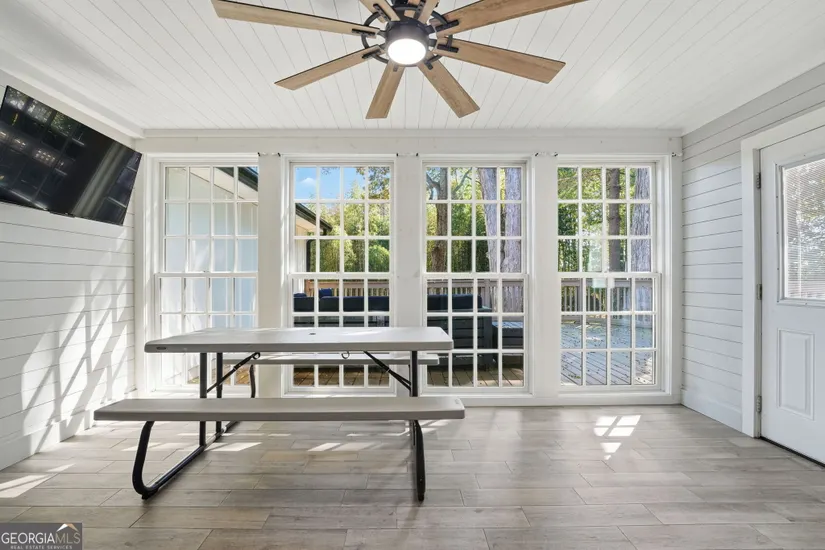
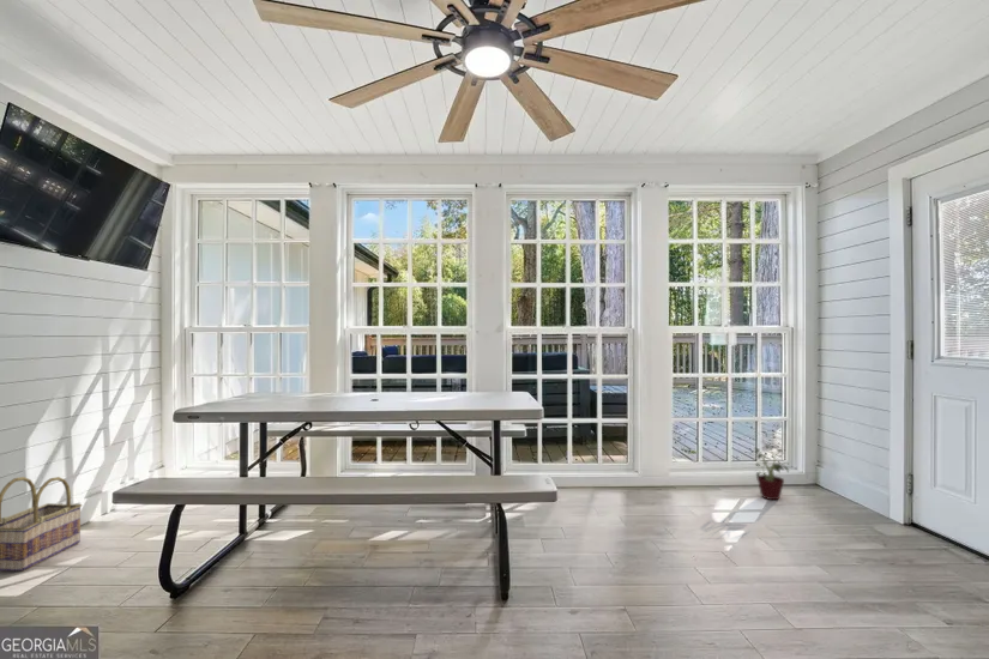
+ potted plant [753,443,791,501]
+ basket [0,476,83,573]
